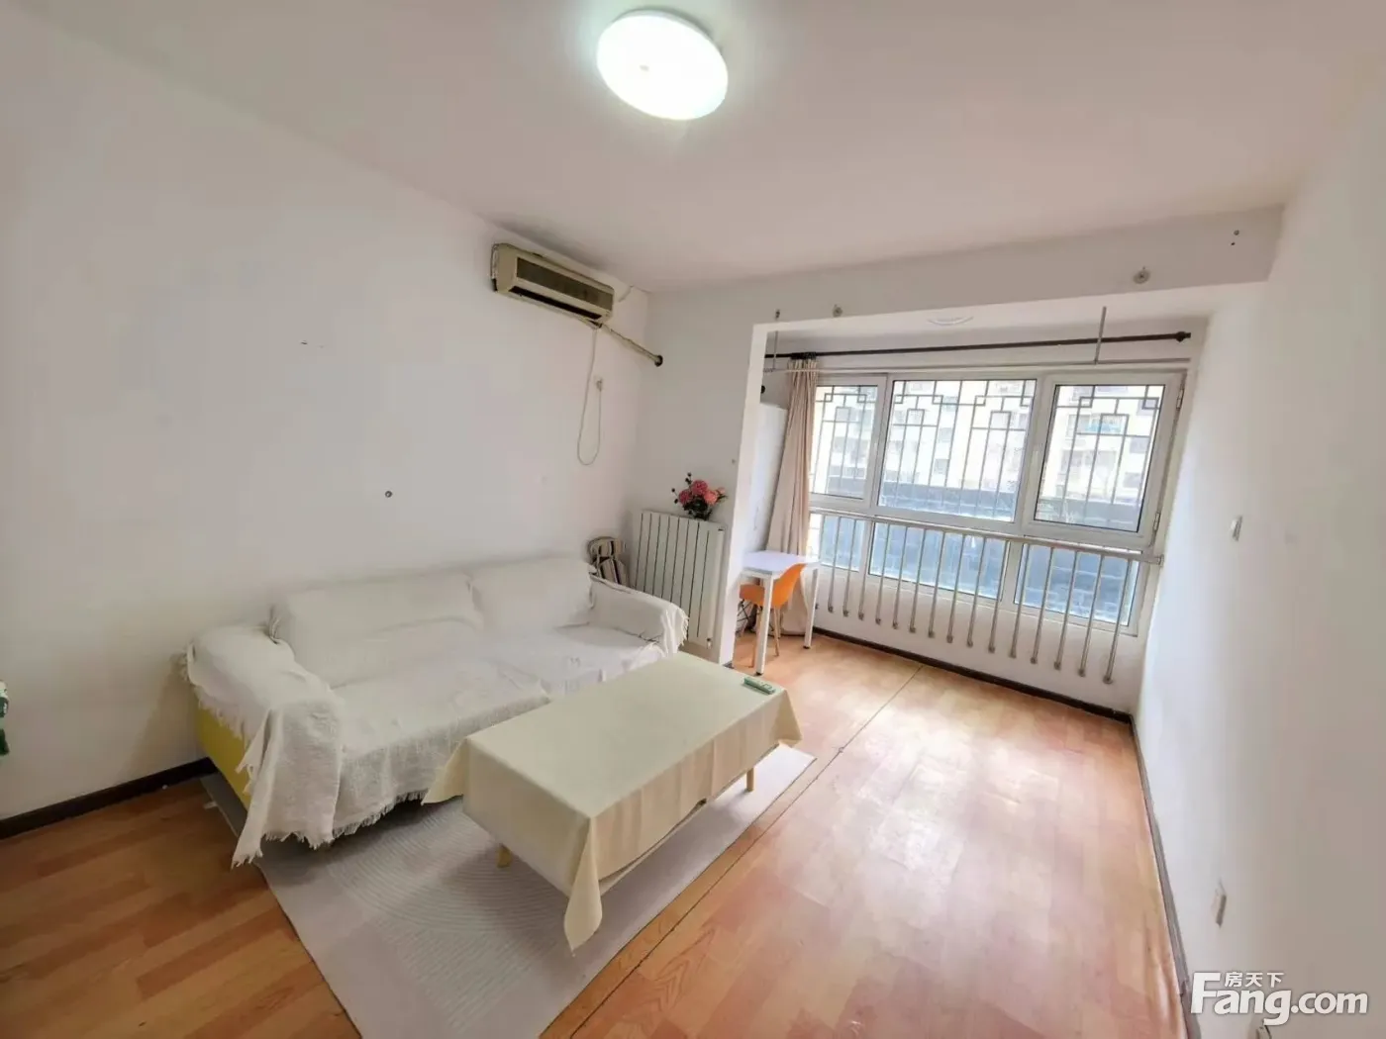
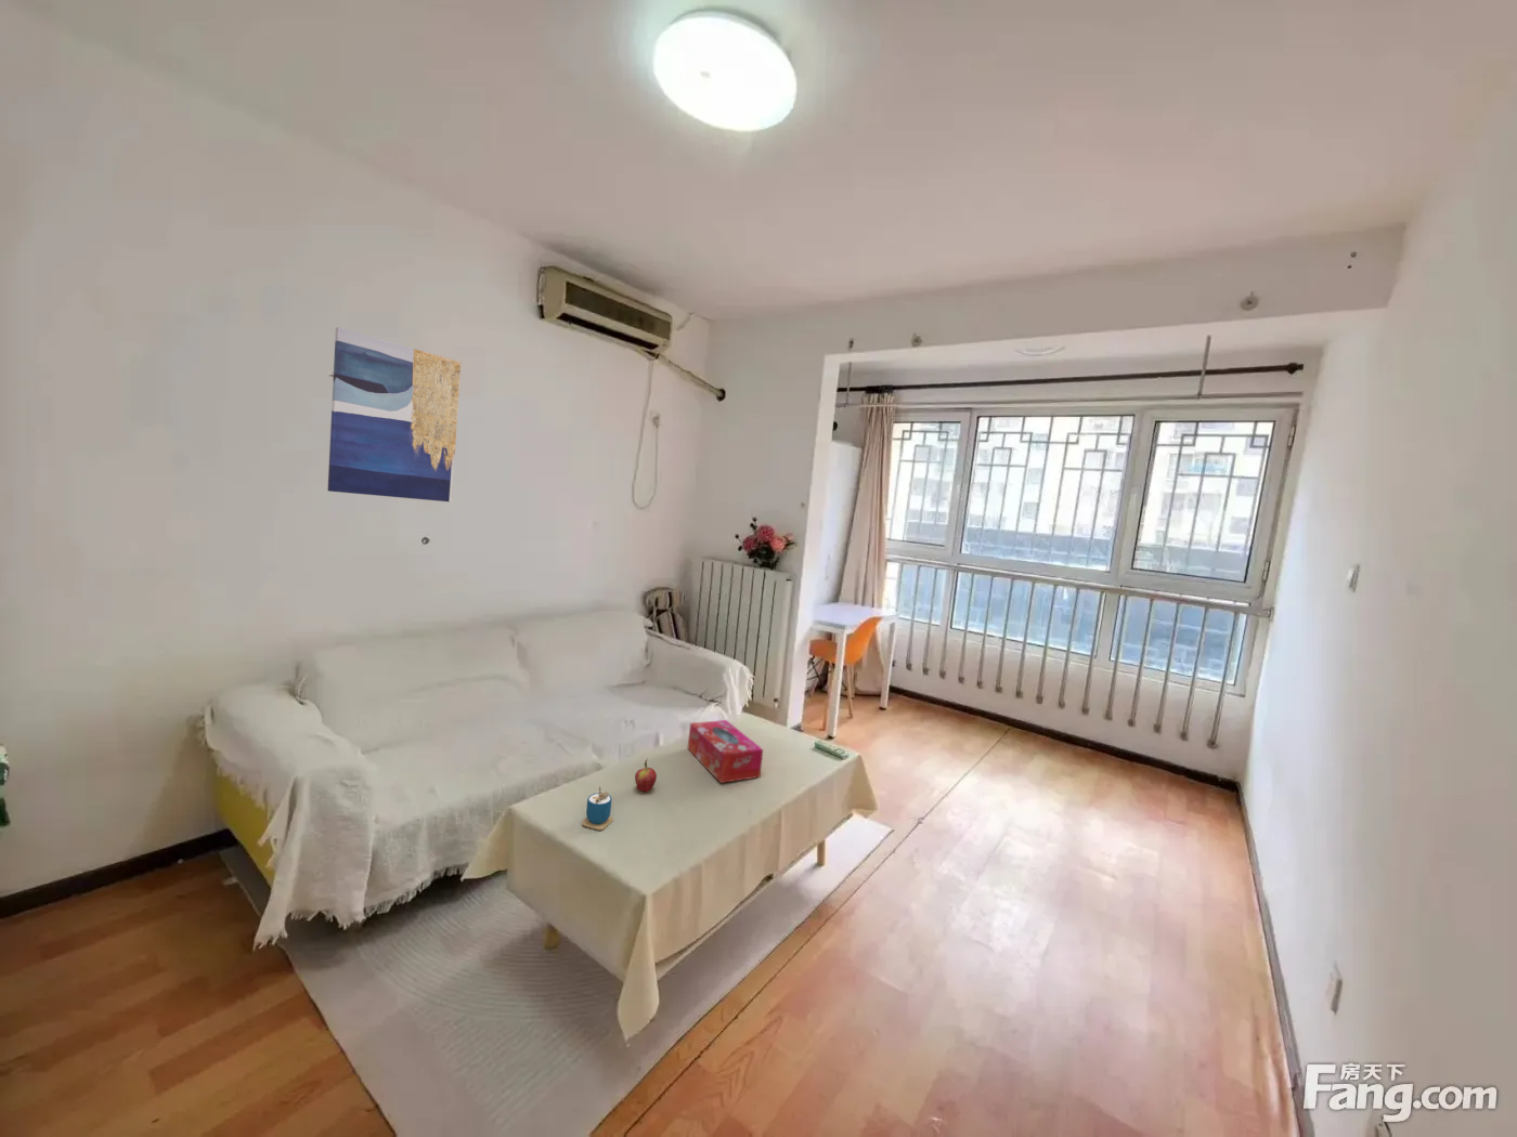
+ fruit [634,758,658,794]
+ cup [581,786,614,831]
+ wall art [327,326,461,504]
+ tissue box [687,719,764,783]
